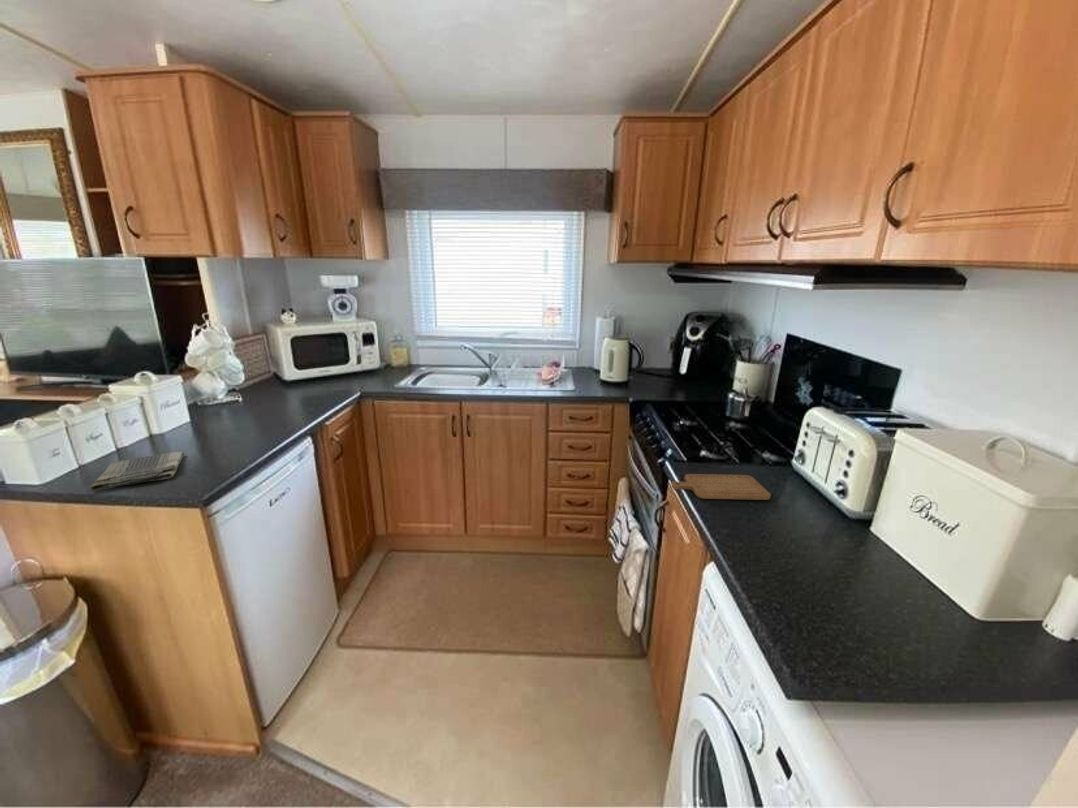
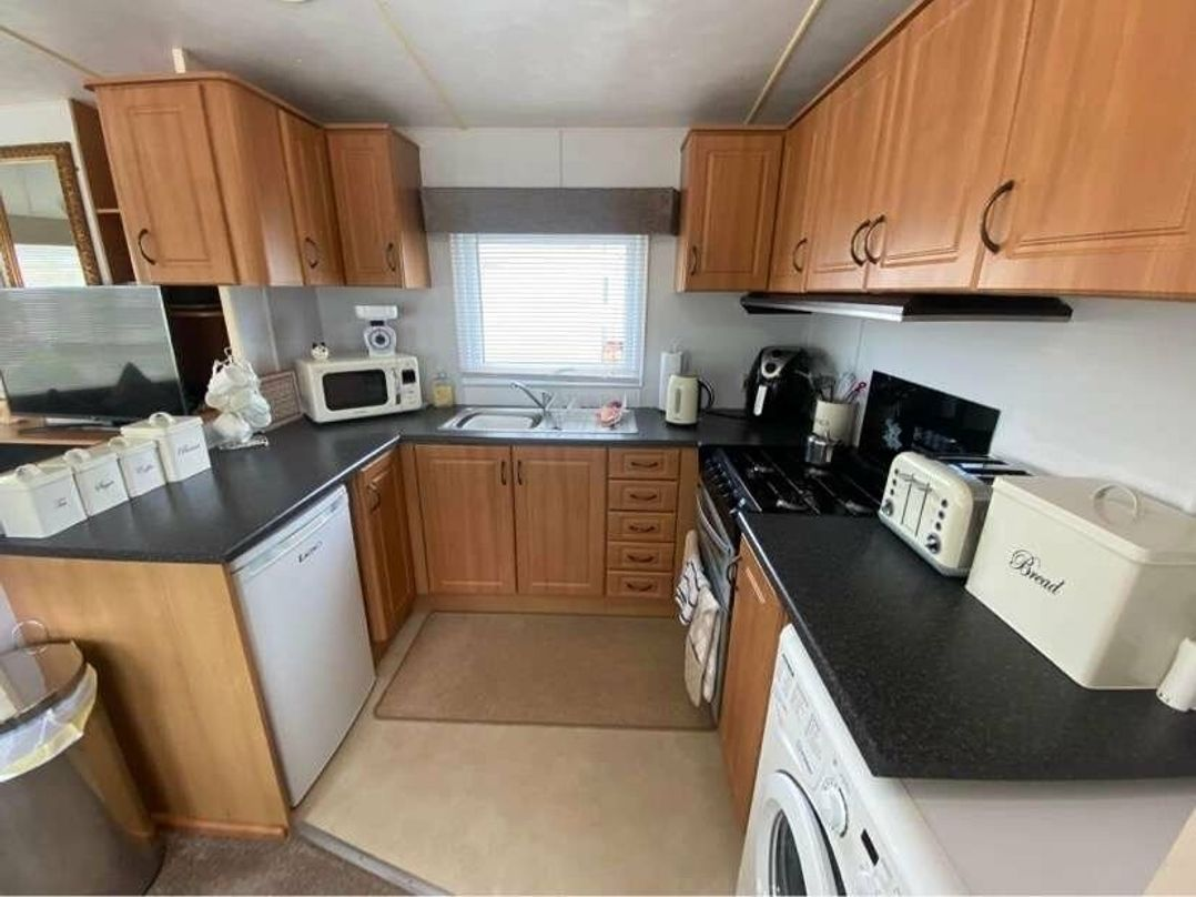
- dish towel [88,451,185,492]
- chopping board [670,473,772,501]
